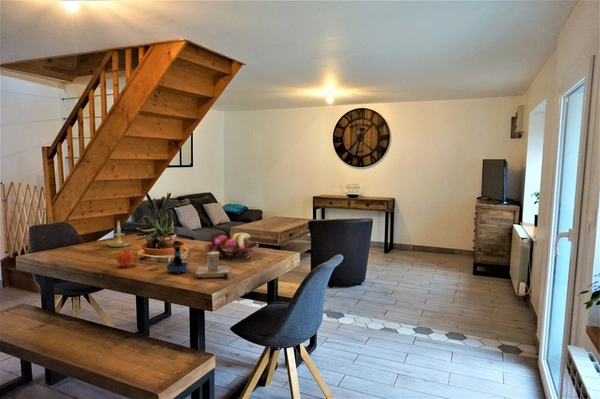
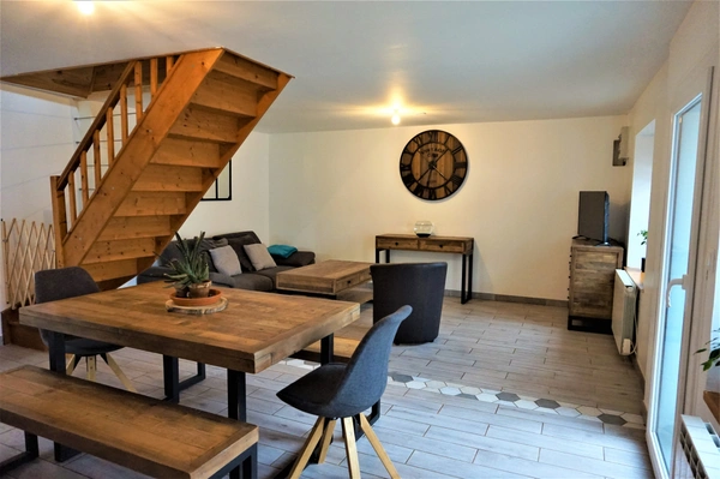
- tequila bottle [165,244,189,274]
- fruit basket [203,232,260,260]
- fruit [115,248,135,268]
- cup [194,252,230,281]
- candle holder [106,220,132,248]
